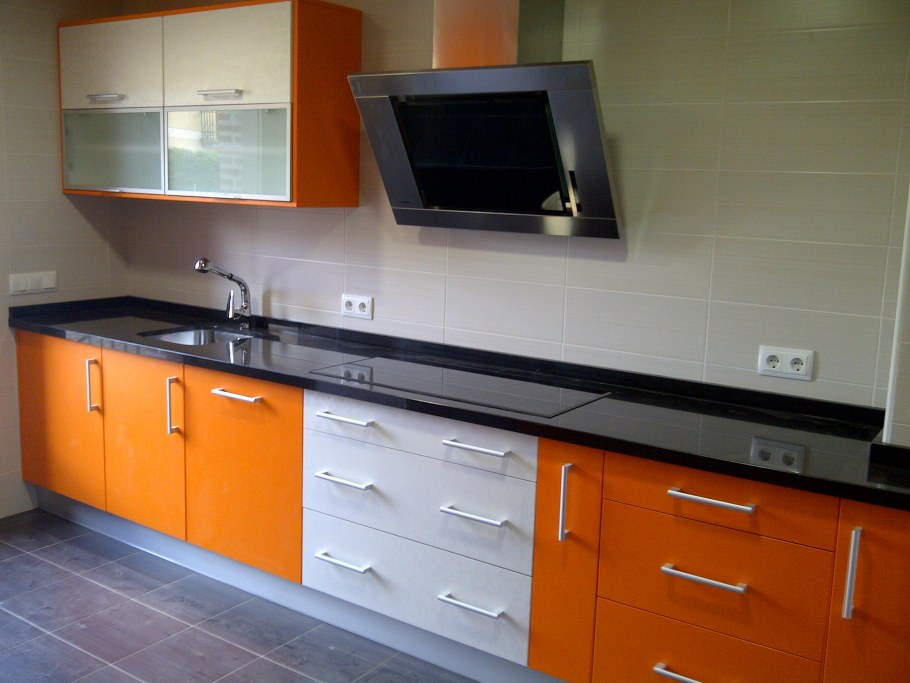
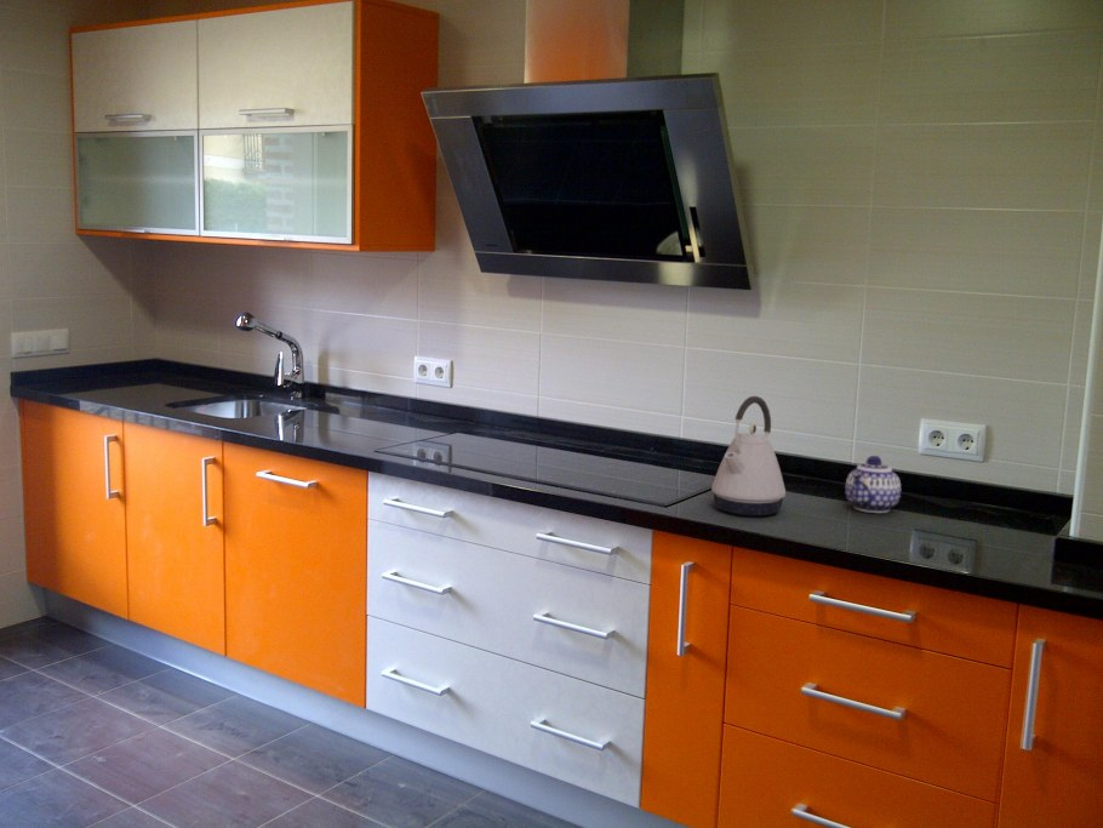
+ teapot [844,455,902,514]
+ kettle [710,395,787,518]
